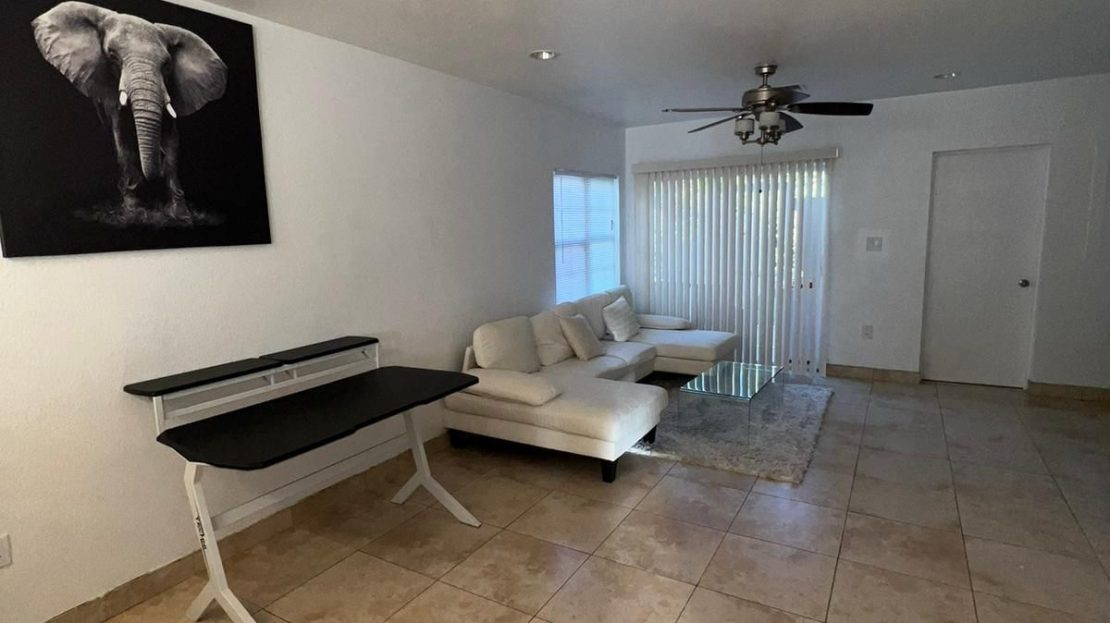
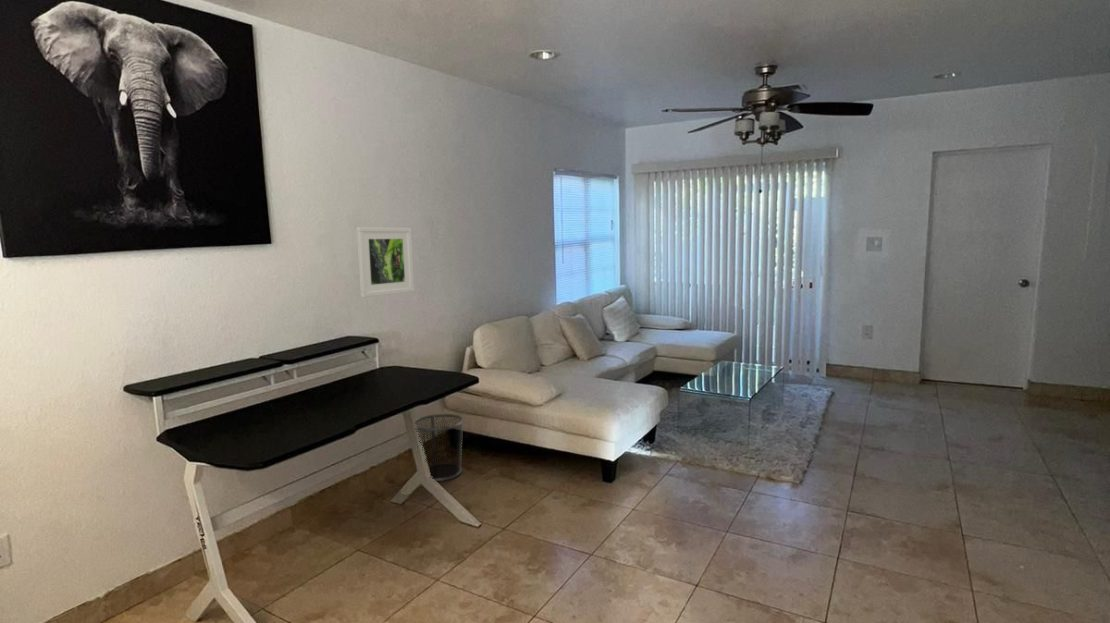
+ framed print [356,226,415,298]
+ waste bin [414,413,465,482]
